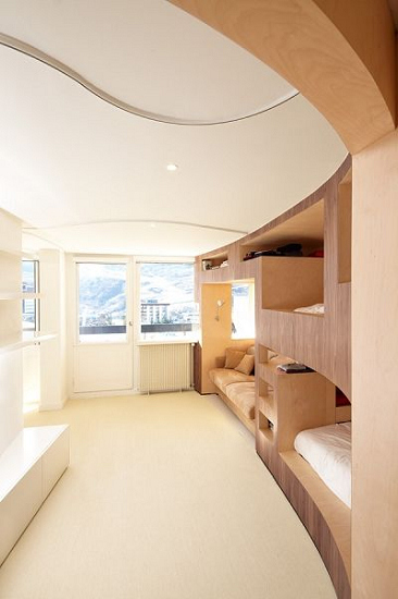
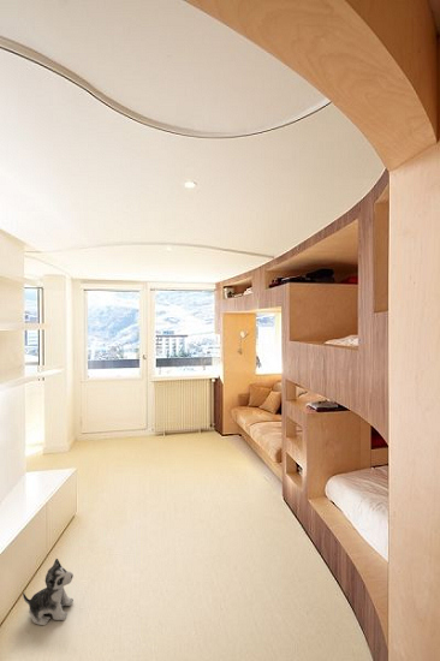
+ plush toy [22,558,75,626]
